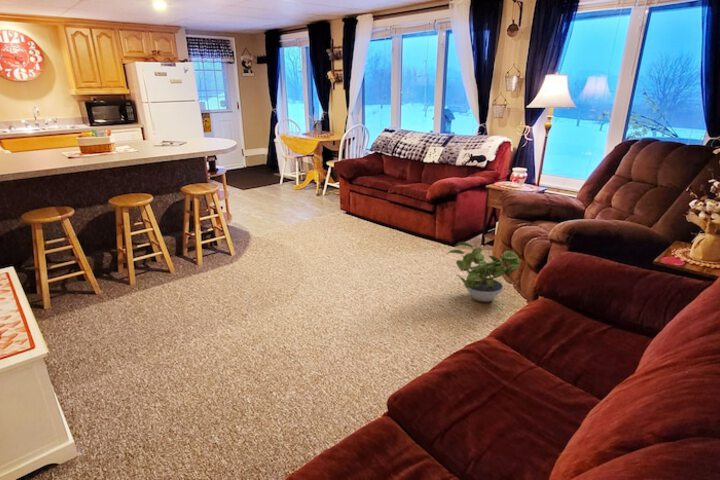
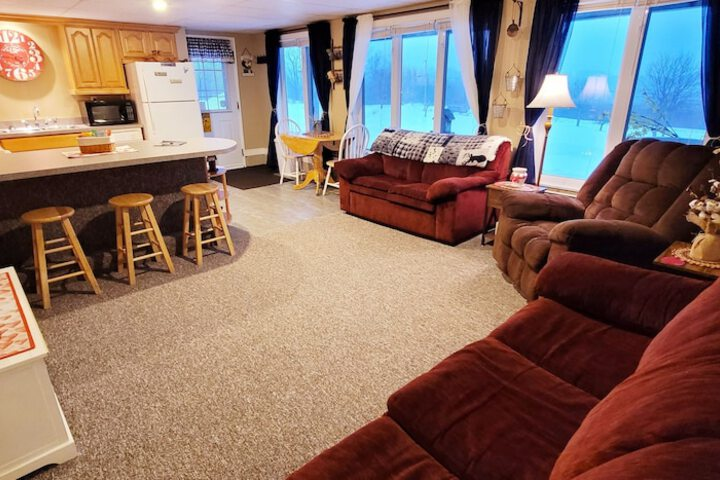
- potted plant [445,241,521,303]
